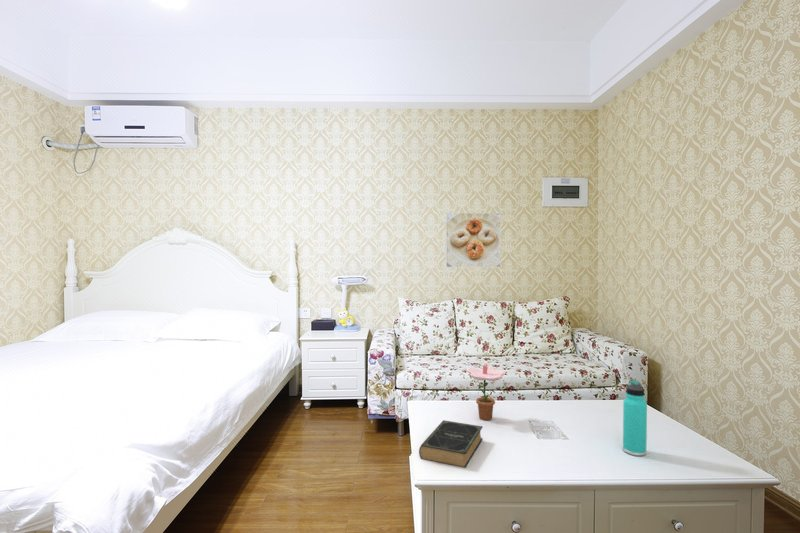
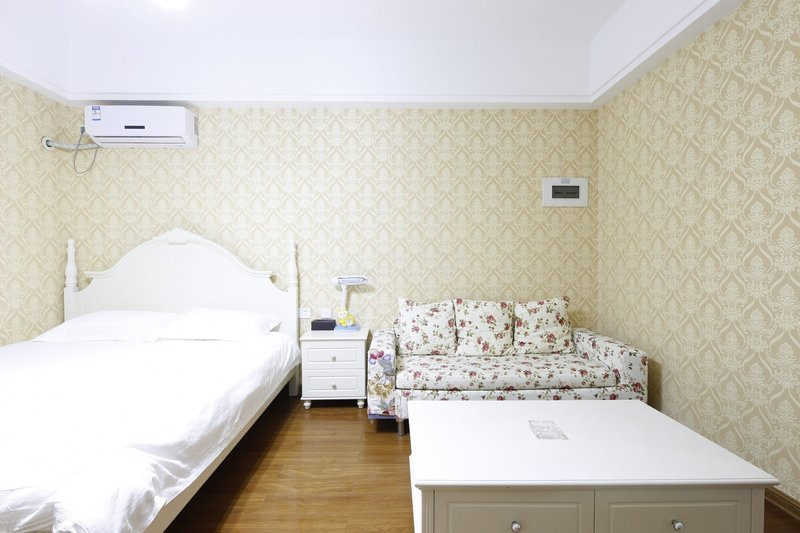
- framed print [445,212,502,268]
- thermos bottle [622,379,648,457]
- flower [466,351,518,421]
- book [418,419,484,469]
